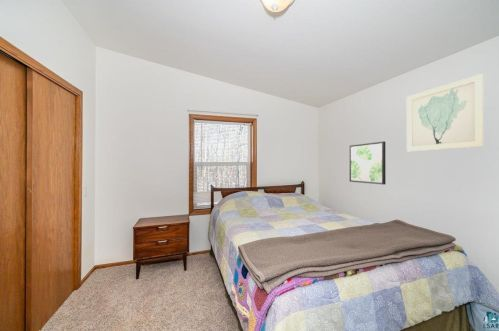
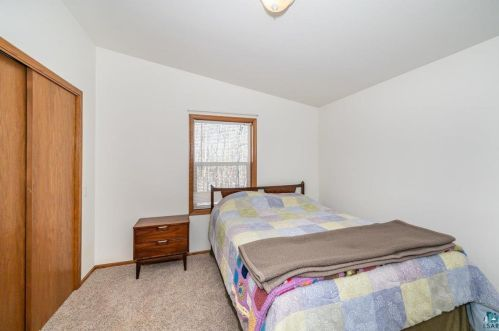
- wall art [406,73,484,152]
- wall art [348,140,387,186]
